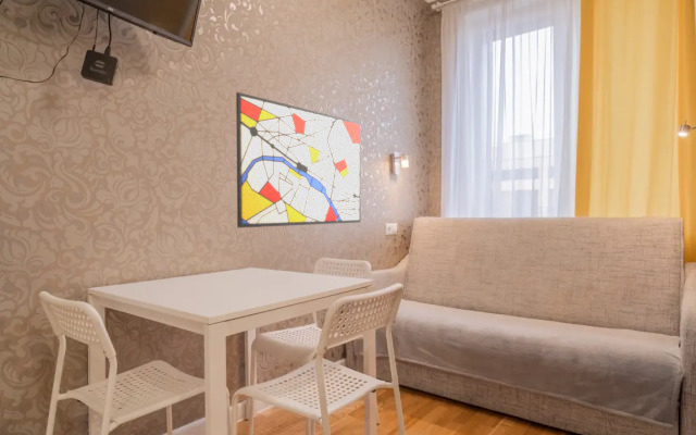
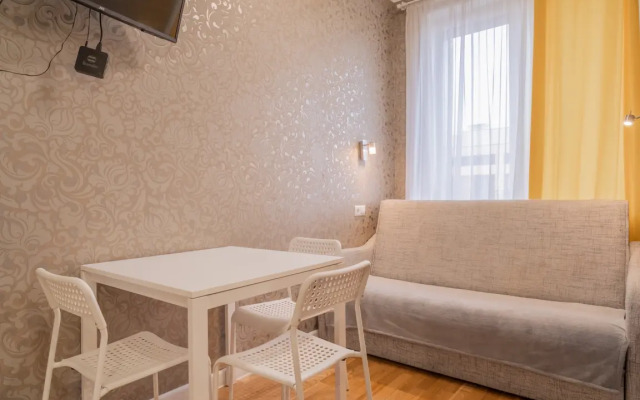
- wall art [235,91,361,228]
